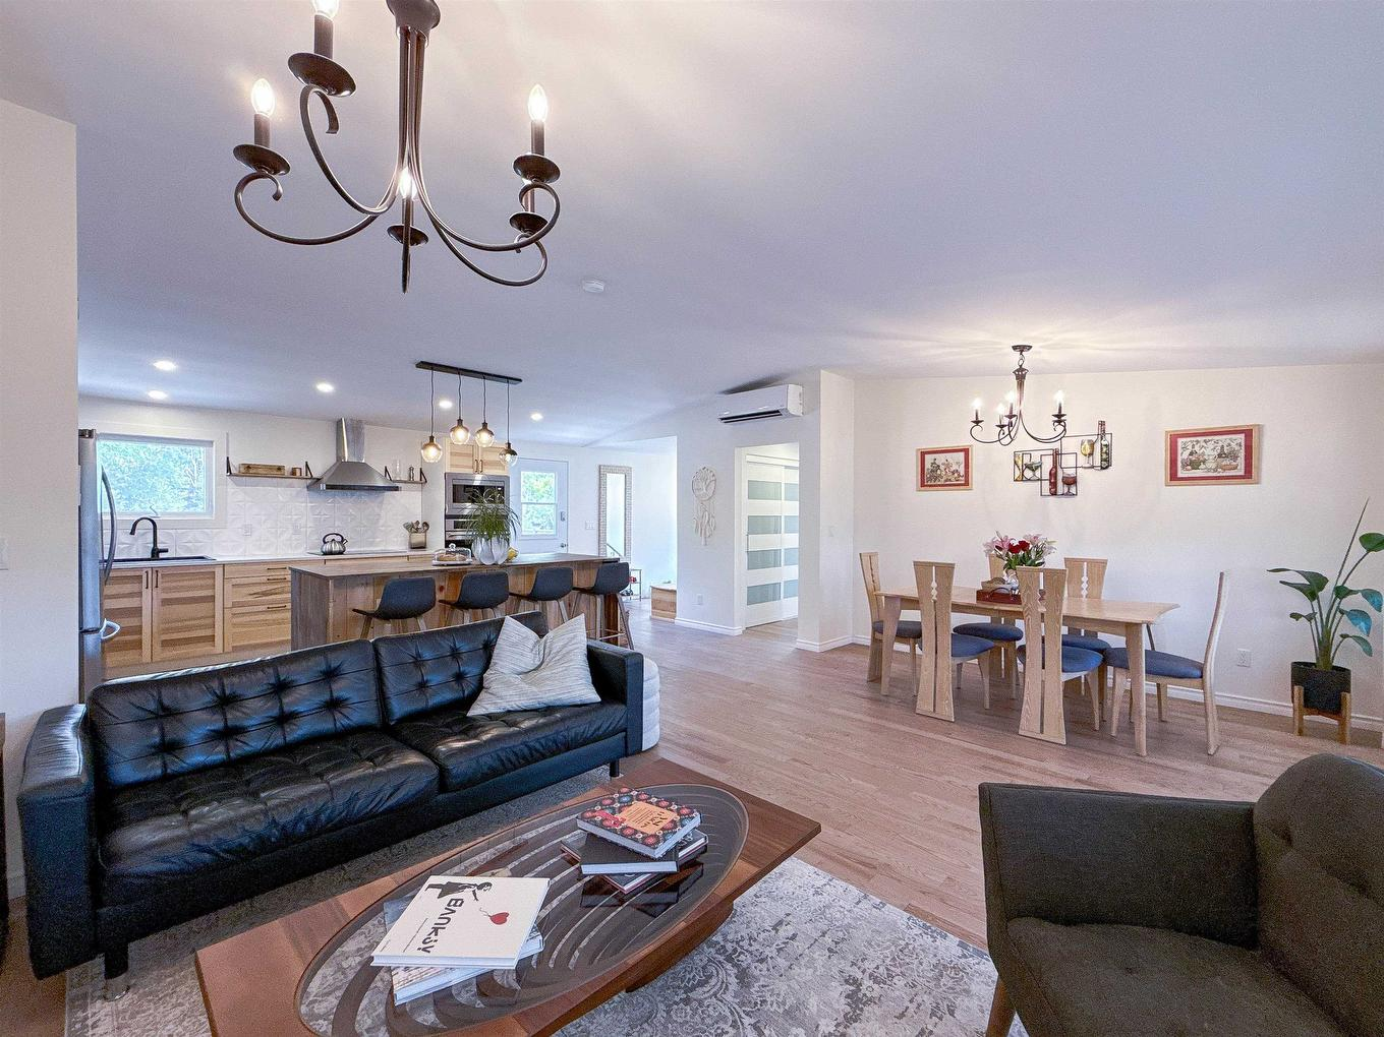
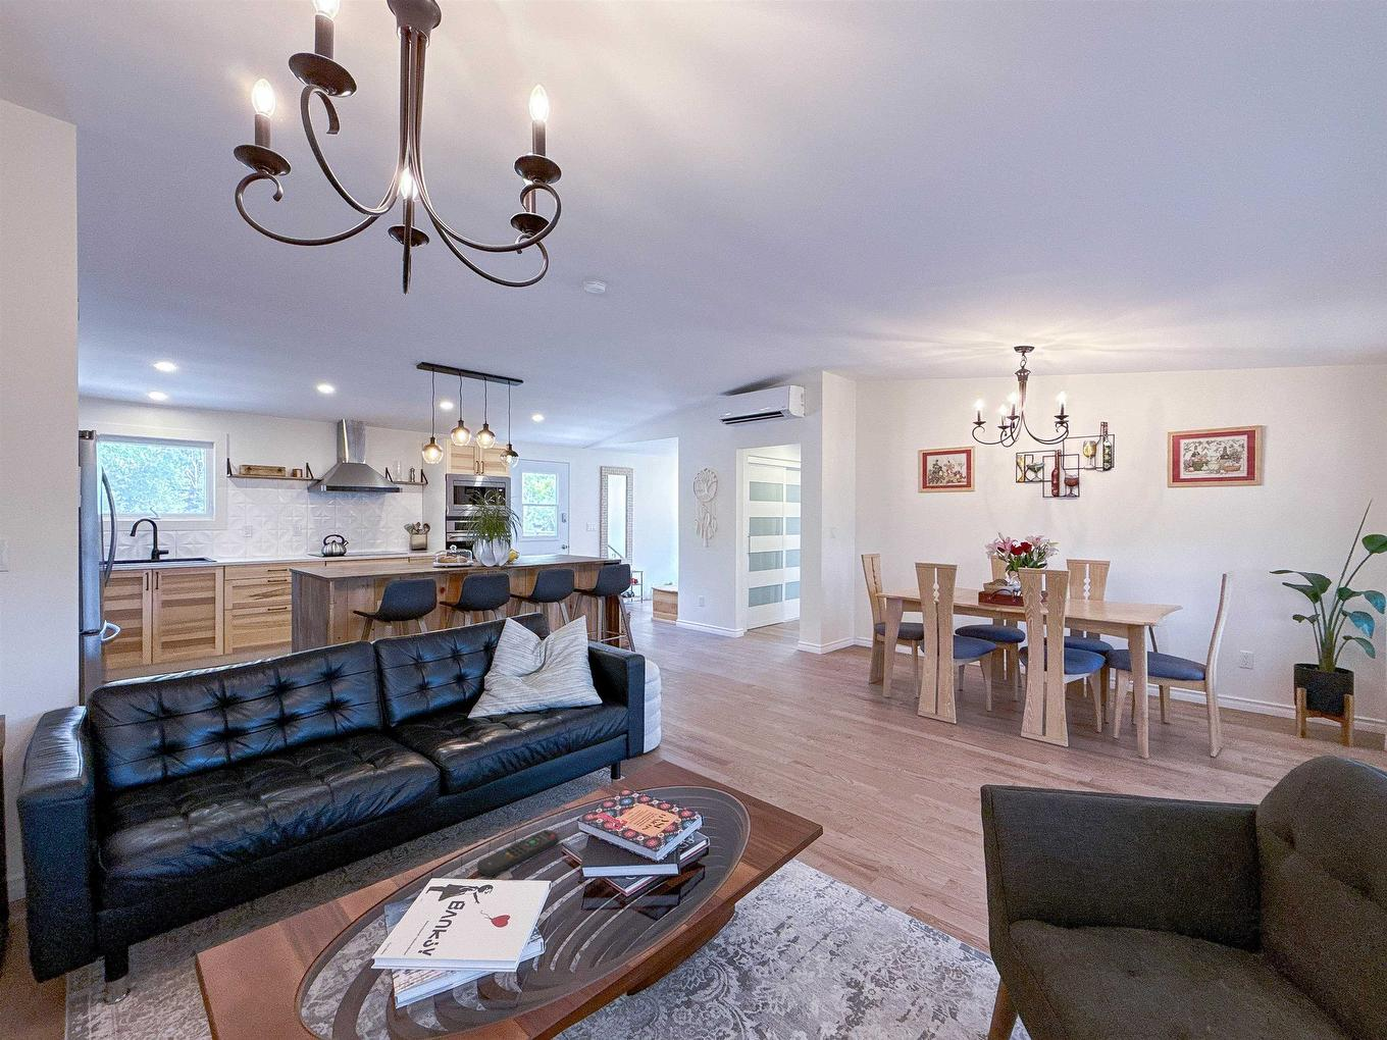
+ remote control [476,829,559,877]
